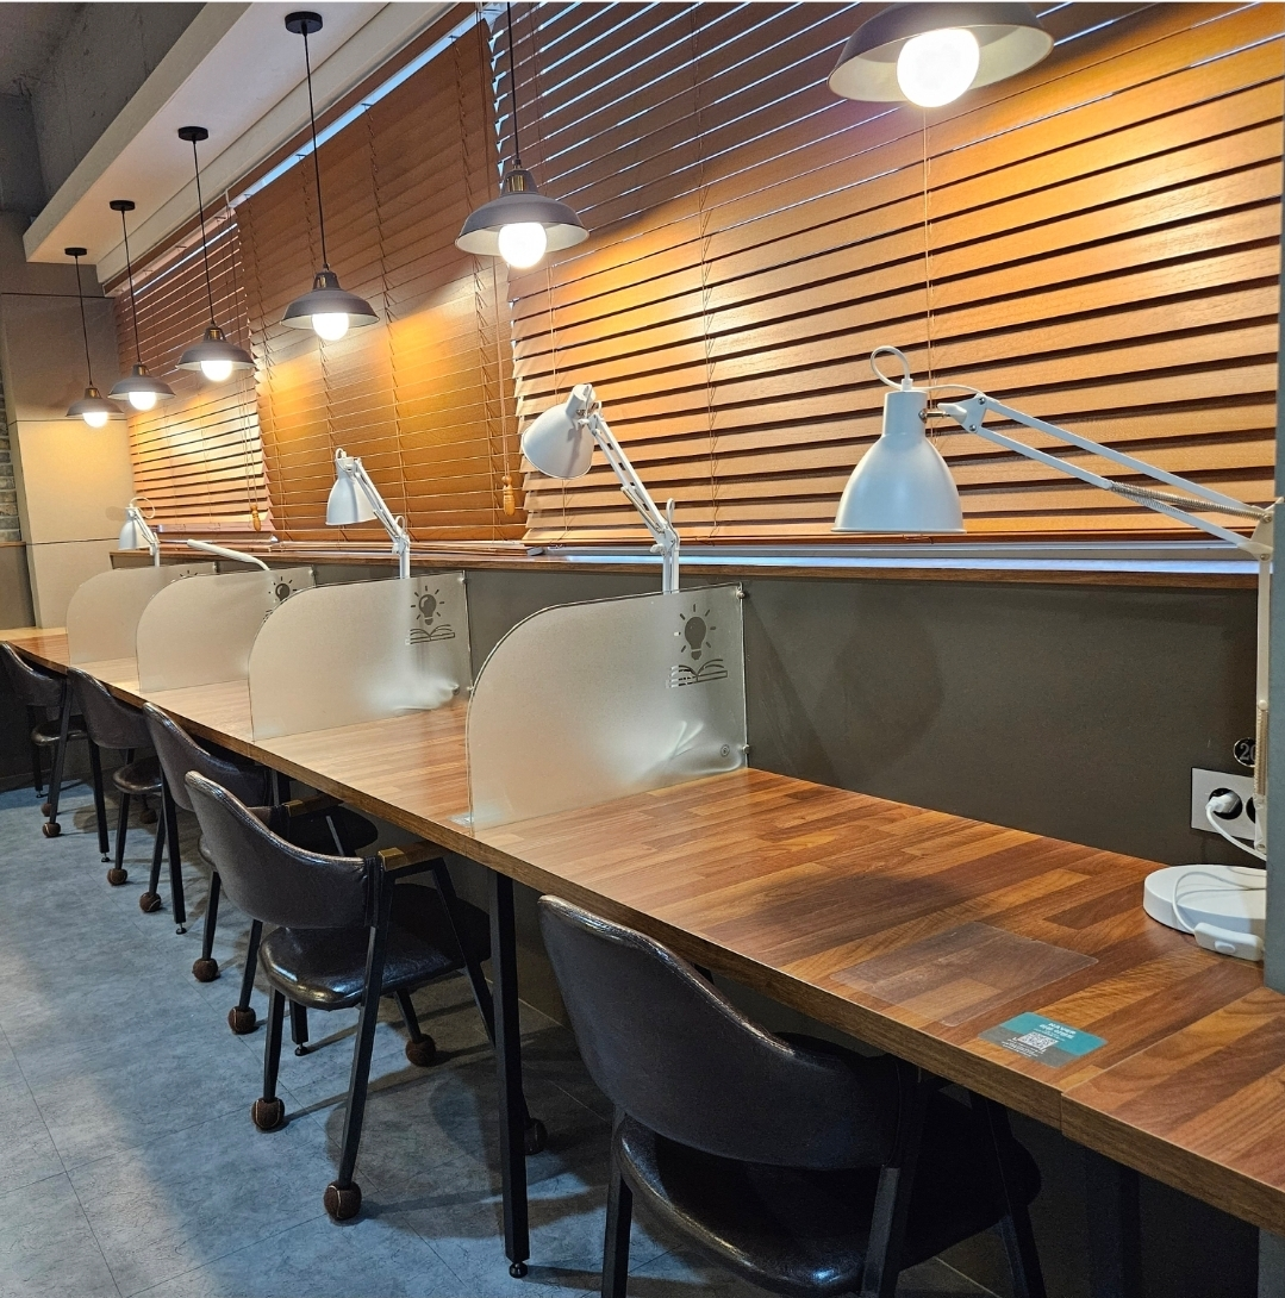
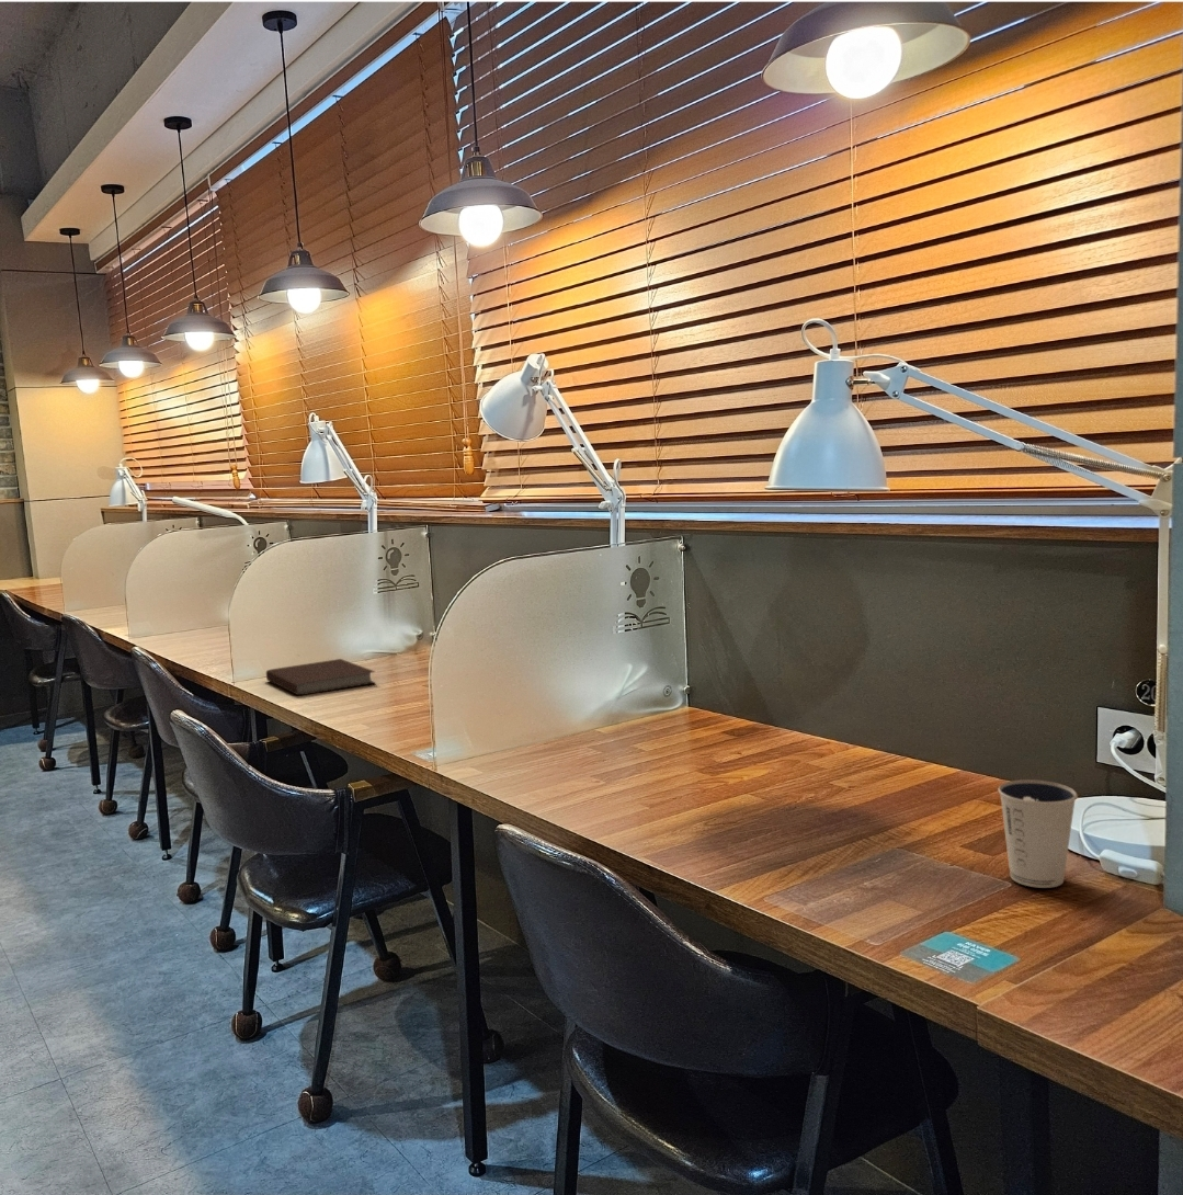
+ notebook [265,658,377,696]
+ dixie cup [997,778,1079,889]
